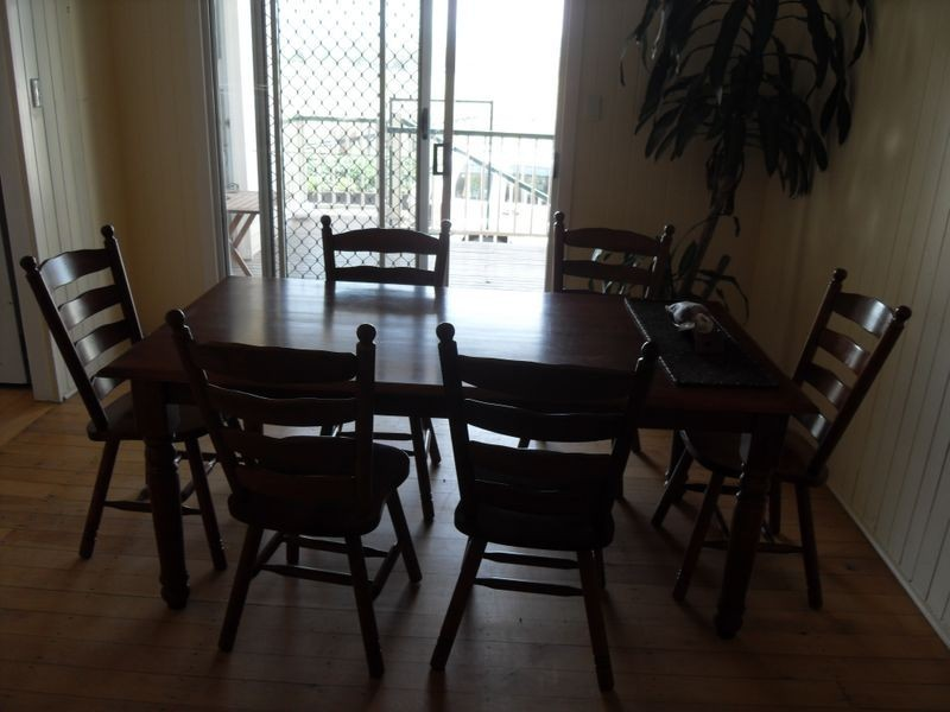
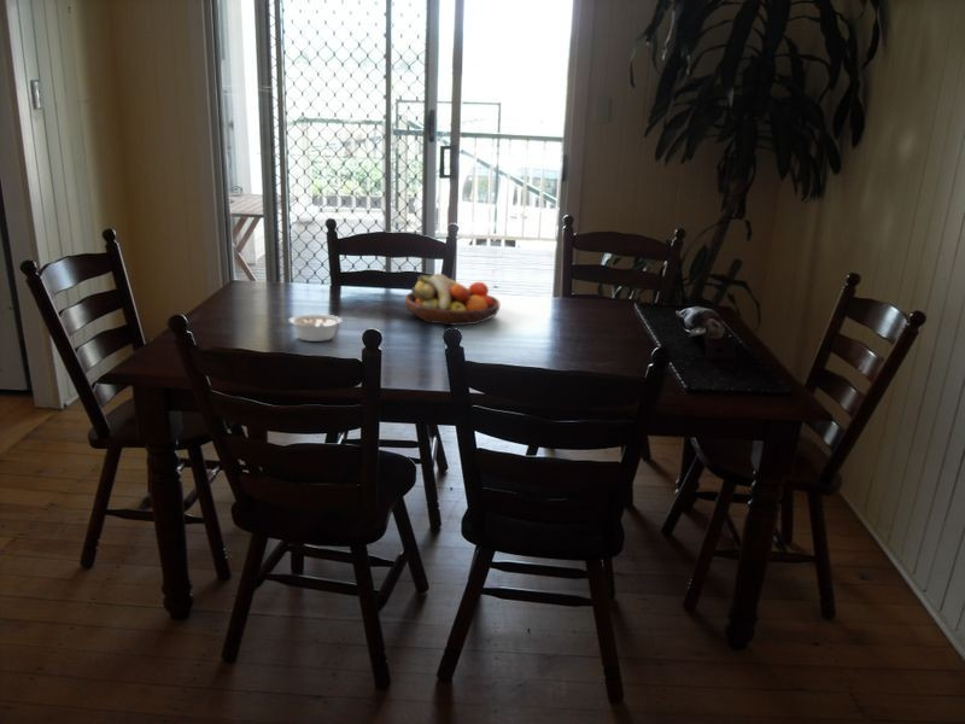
+ fruit bowl [403,273,501,327]
+ legume [287,313,343,343]
